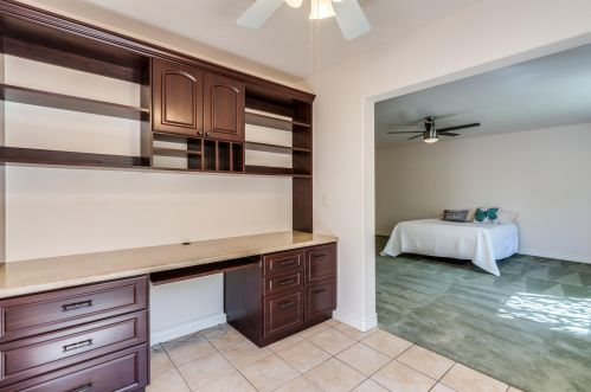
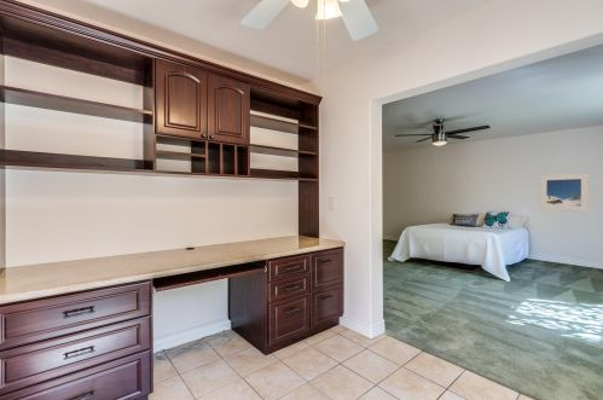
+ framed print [539,172,591,213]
